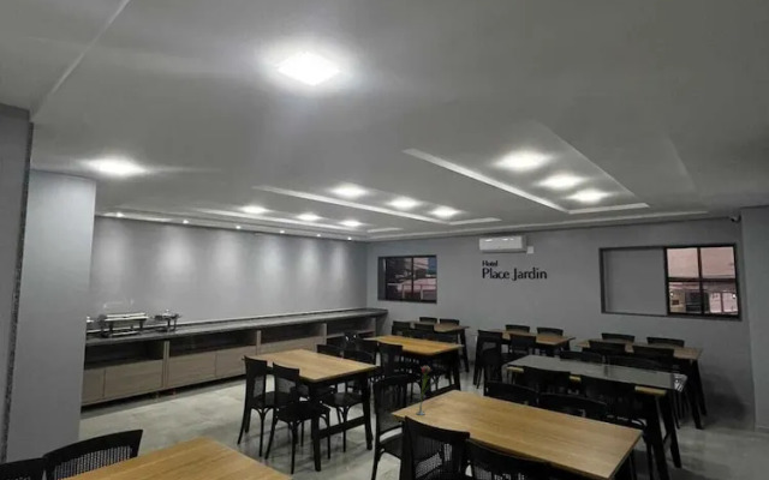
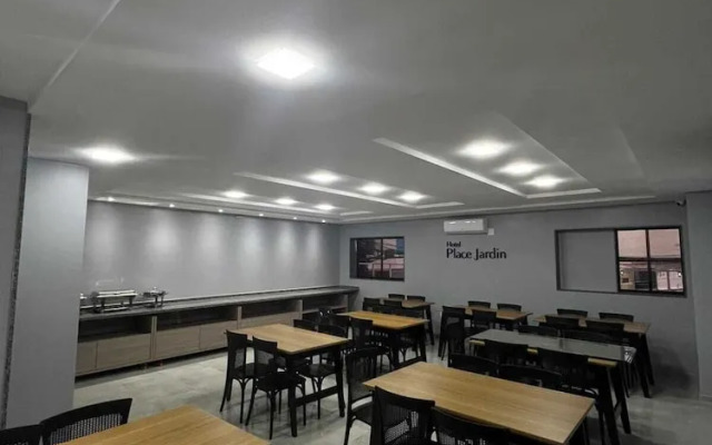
- flower [415,365,441,416]
